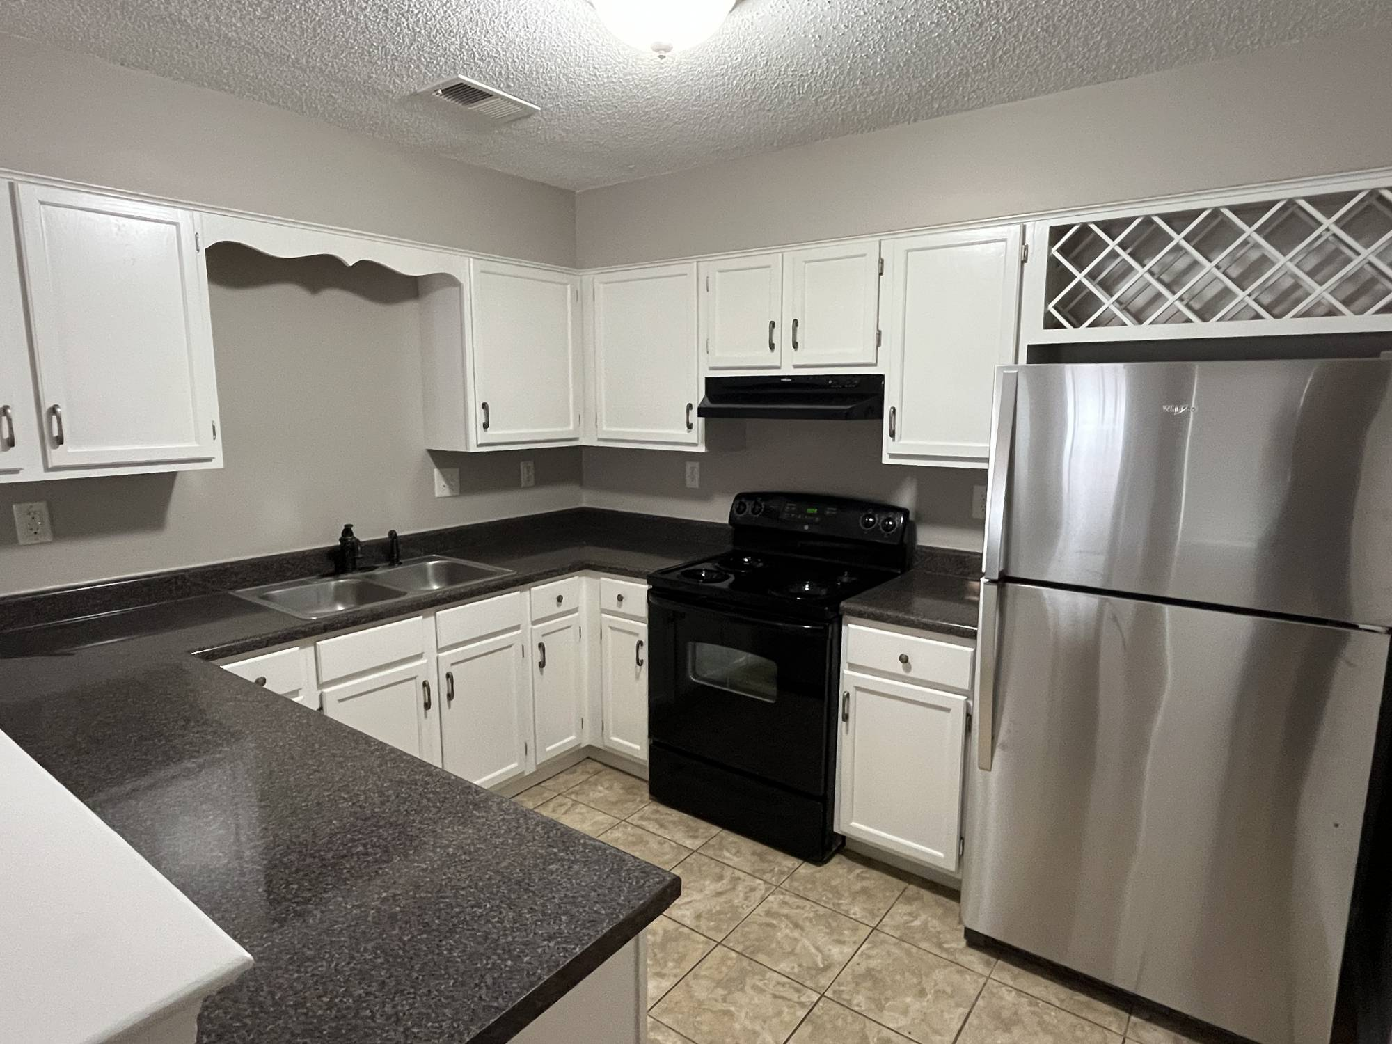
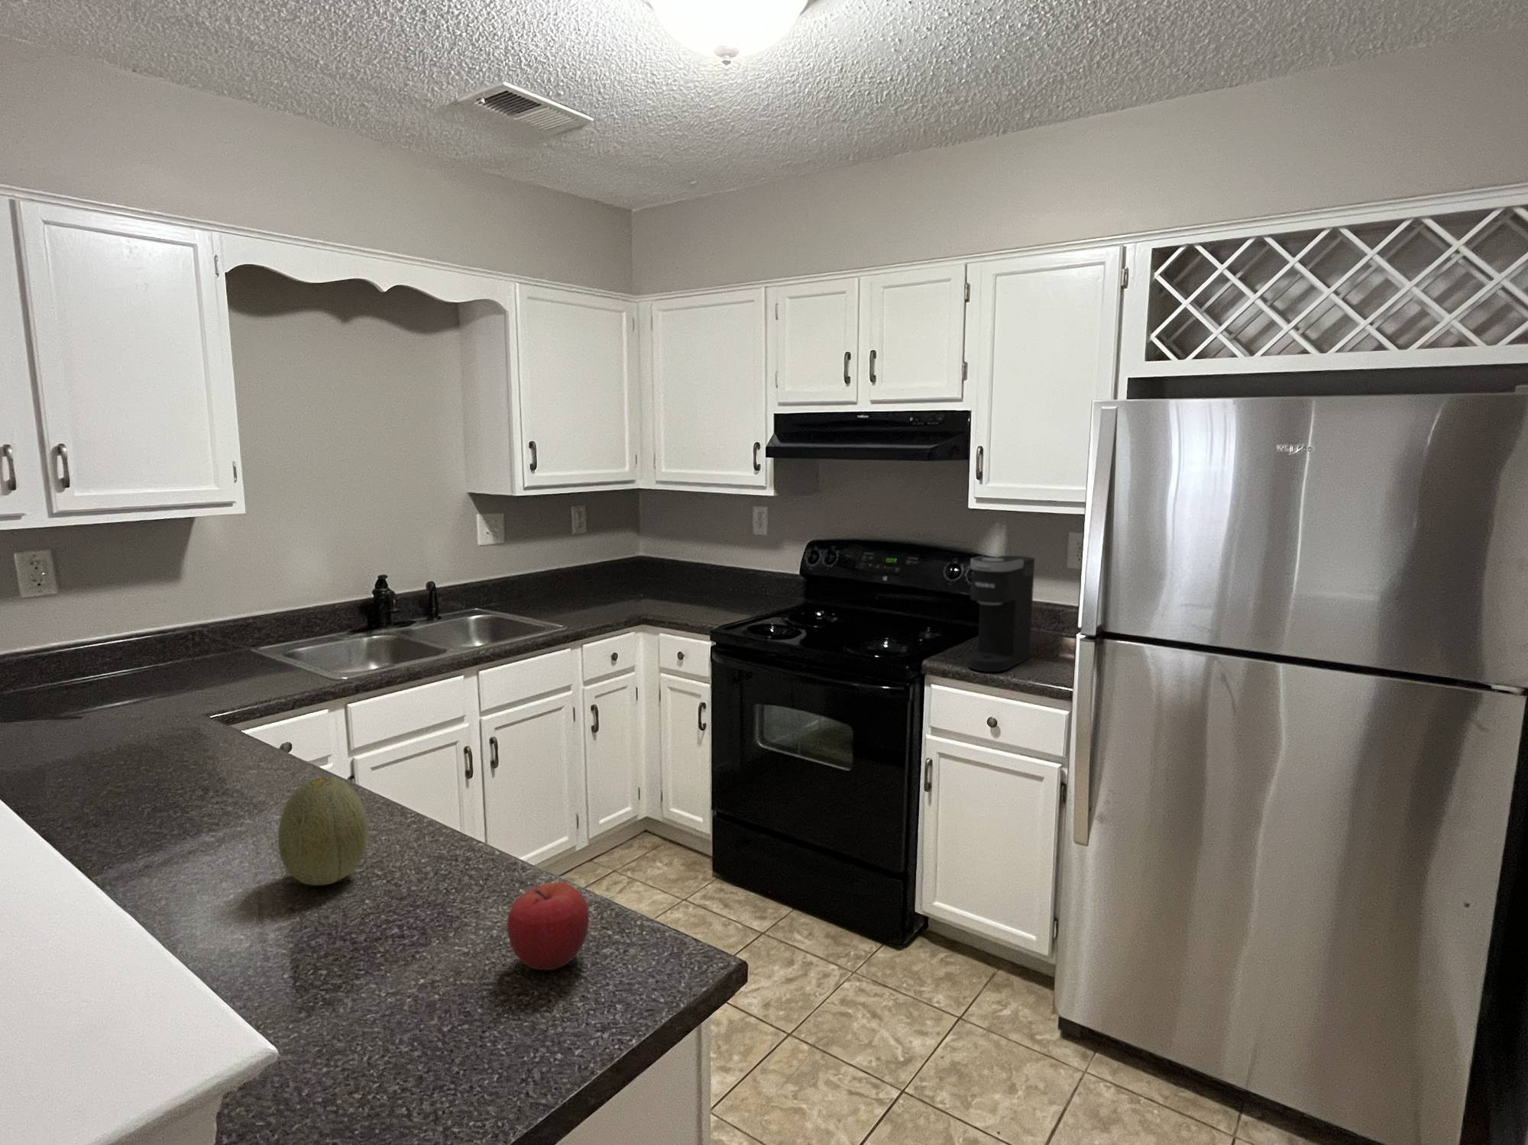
+ fruit [278,776,369,886]
+ fruit [507,882,590,971]
+ coffee maker [967,554,1035,672]
